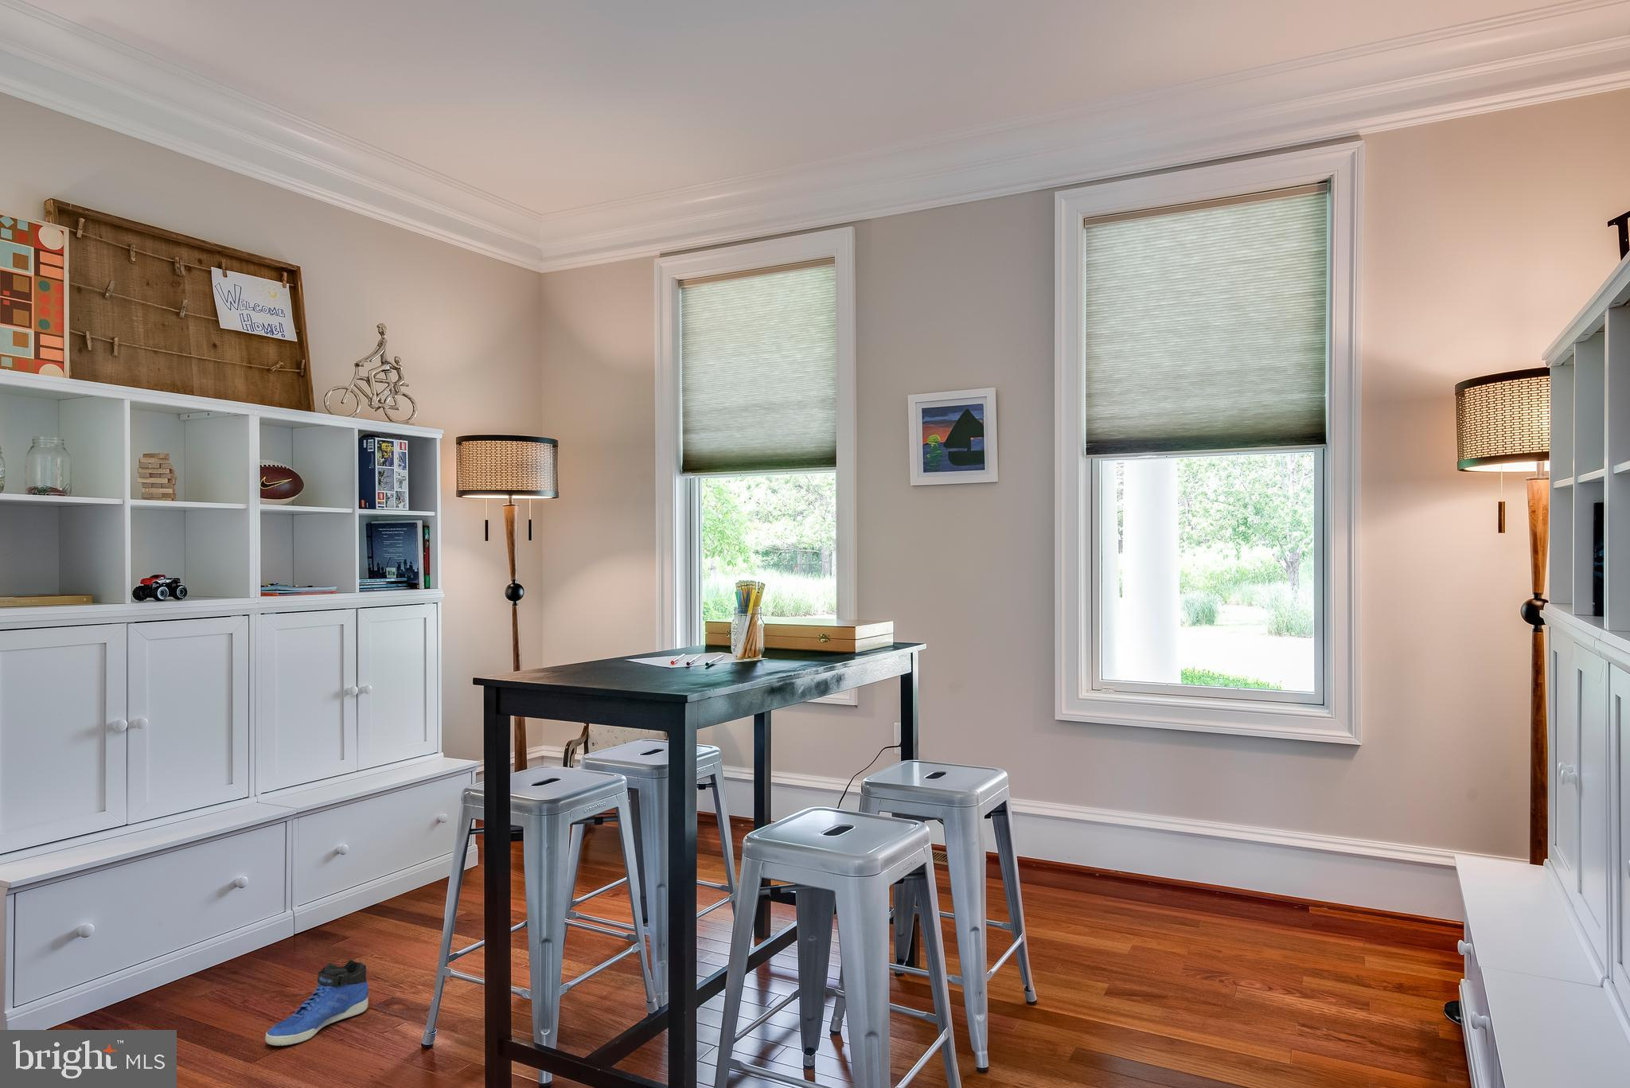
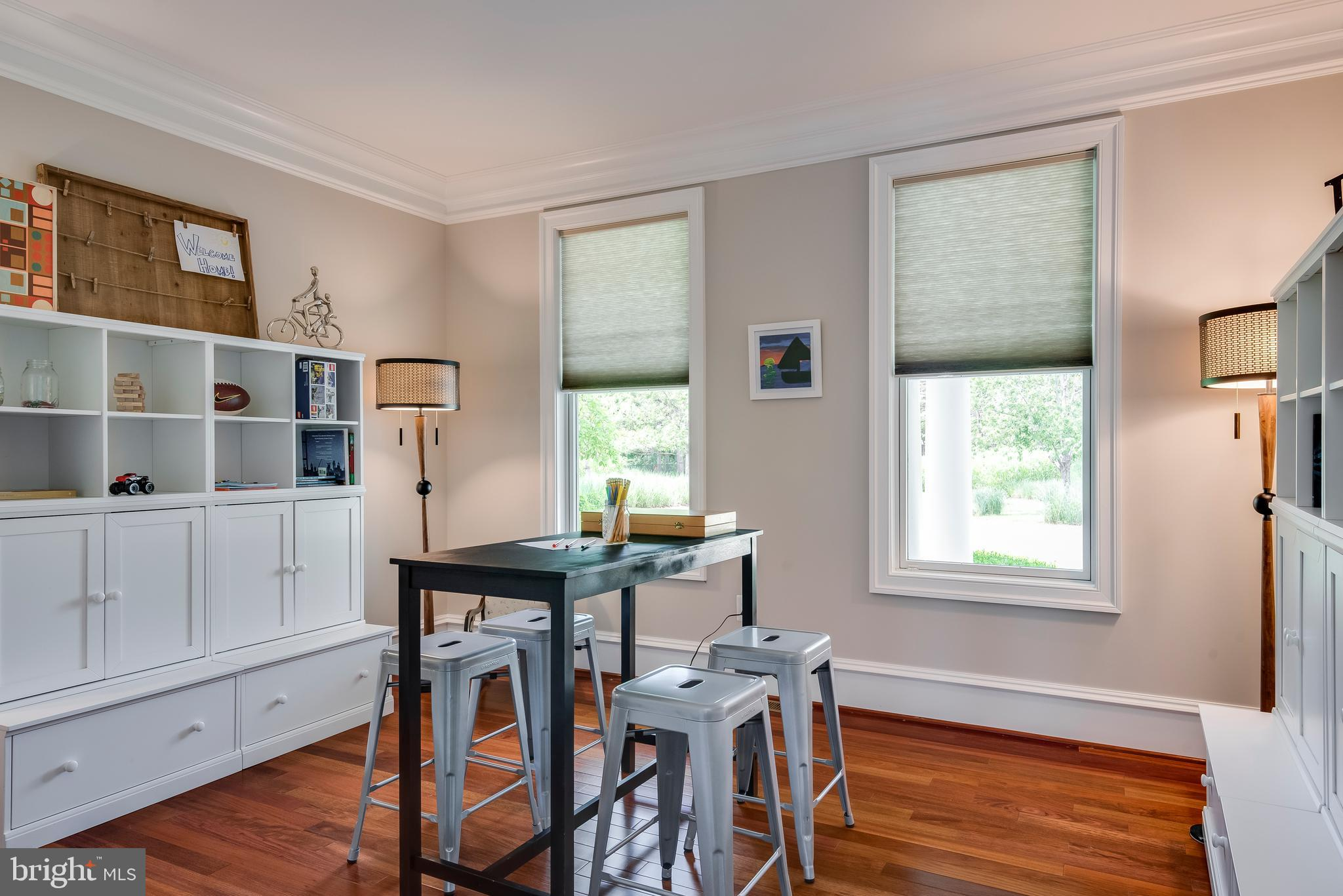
- sneaker [265,959,369,1047]
